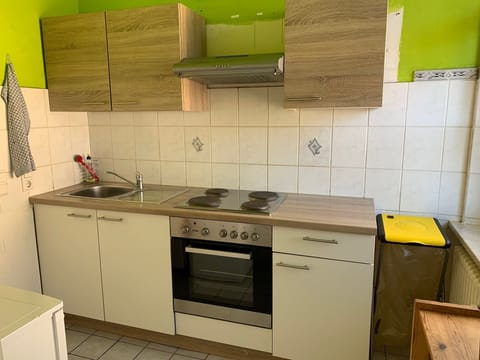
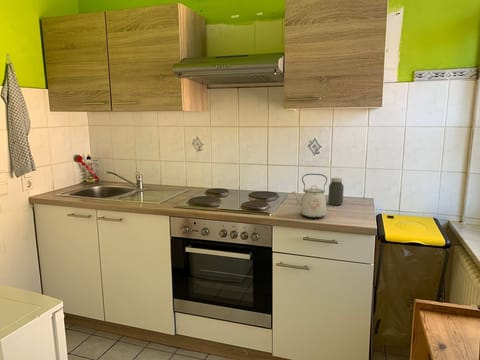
+ kettle [291,173,328,219]
+ jar [327,177,345,206]
